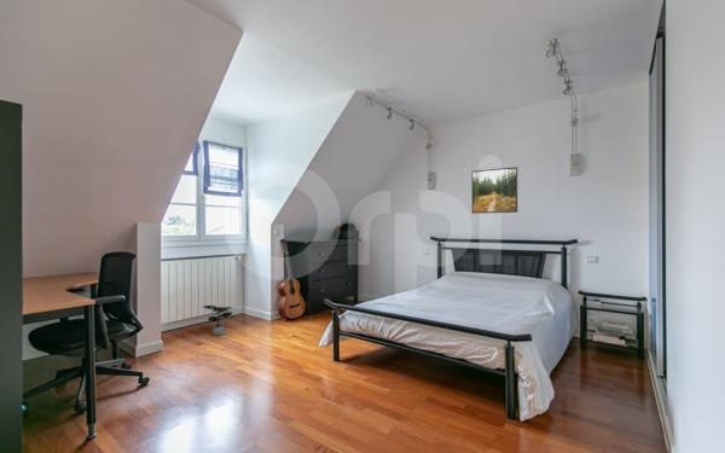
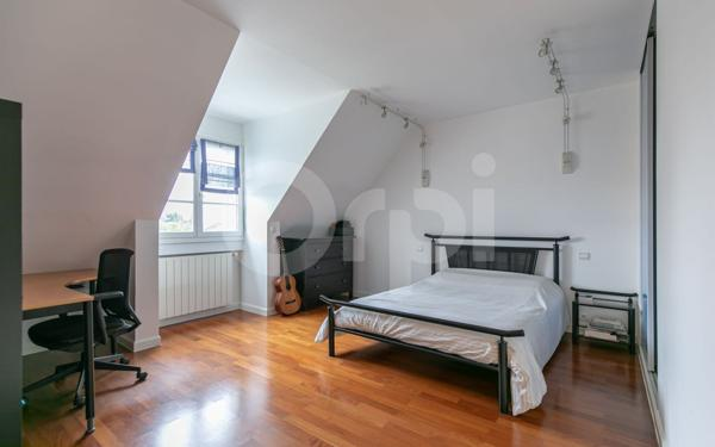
- potted plant [203,304,233,337]
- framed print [471,165,518,215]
